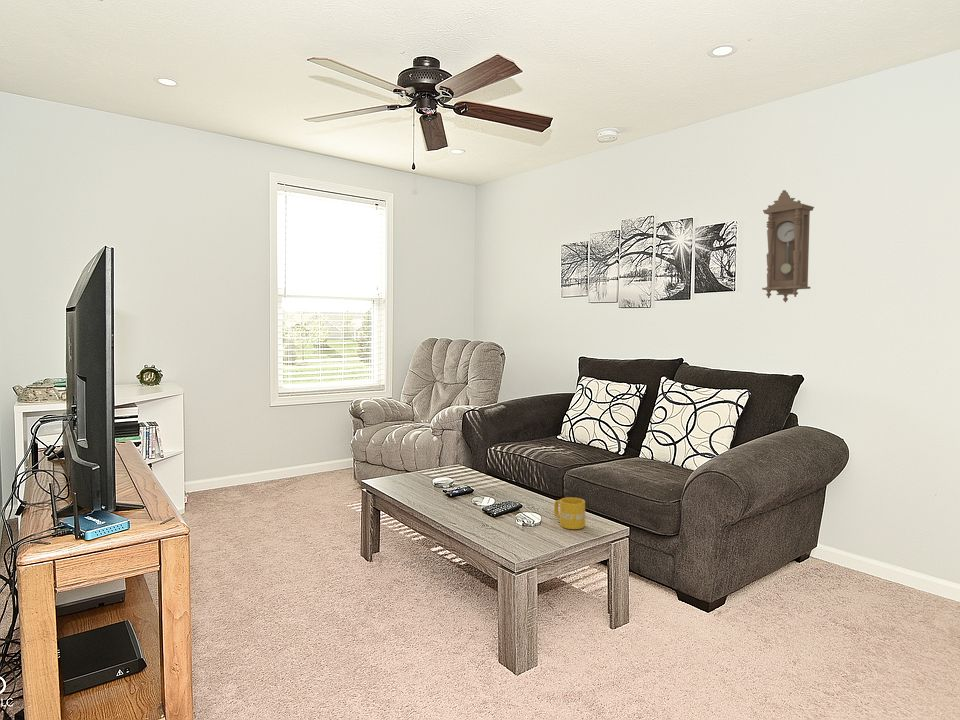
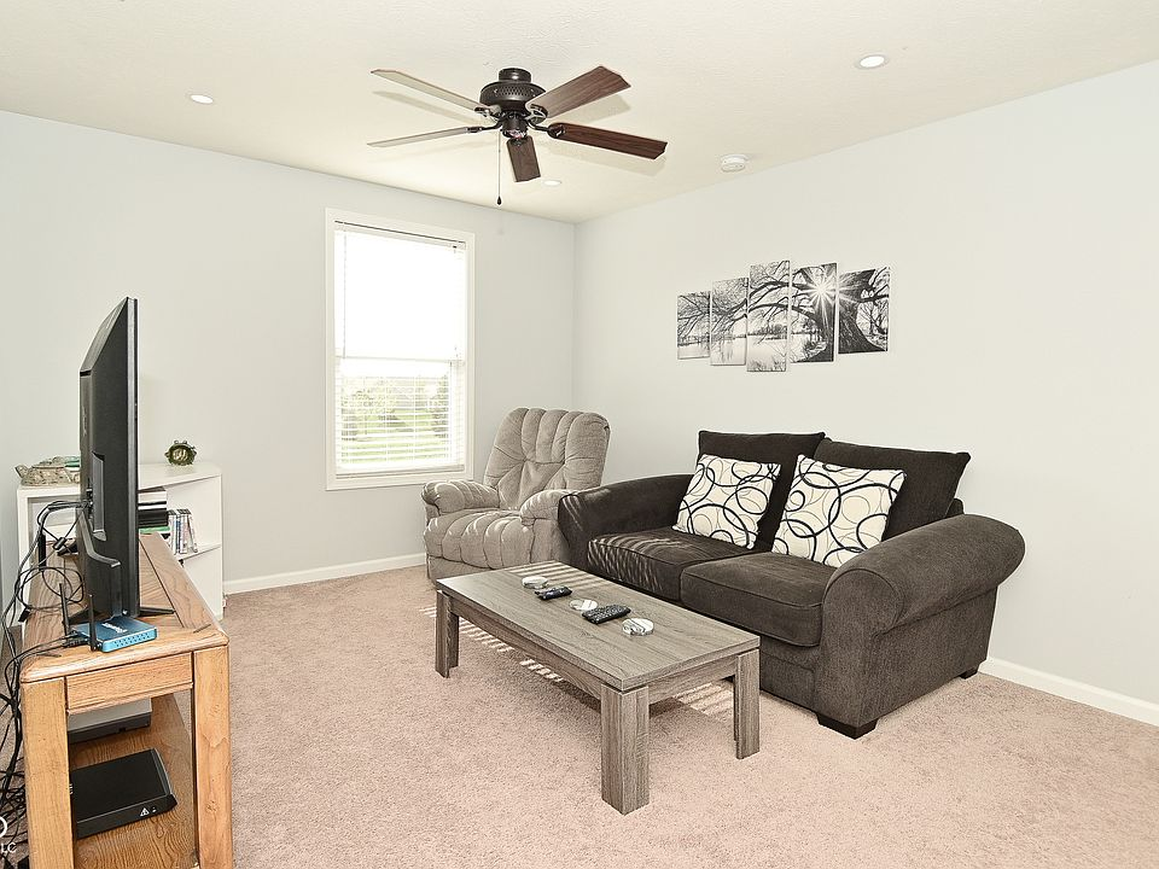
- pendulum clock [761,189,815,303]
- mug [553,496,586,530]
